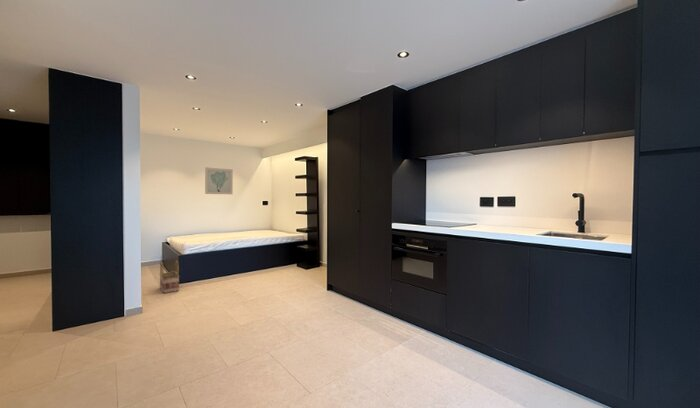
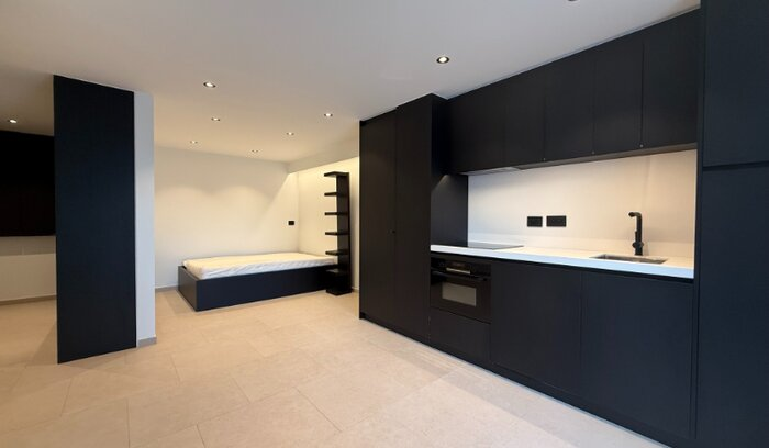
- basket [159,259,180,294]
- wall art [204,166,234,195]
